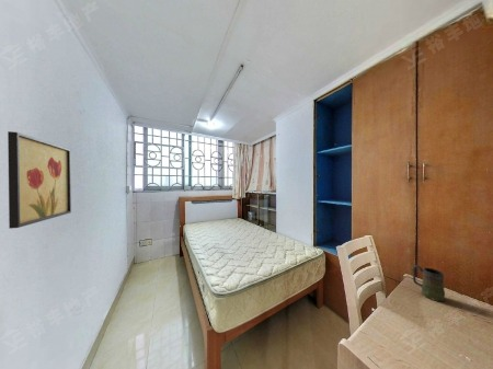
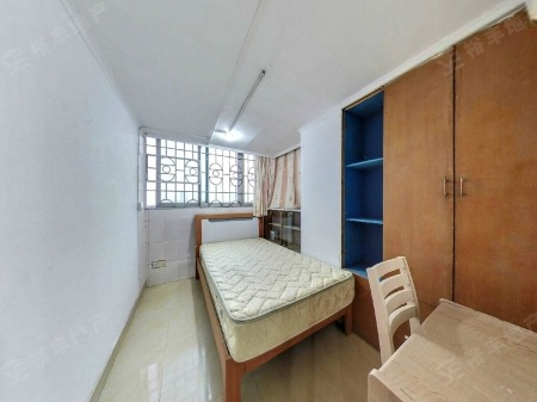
- wall art [7,130,72,230]
- mug [412,264,446,302]
